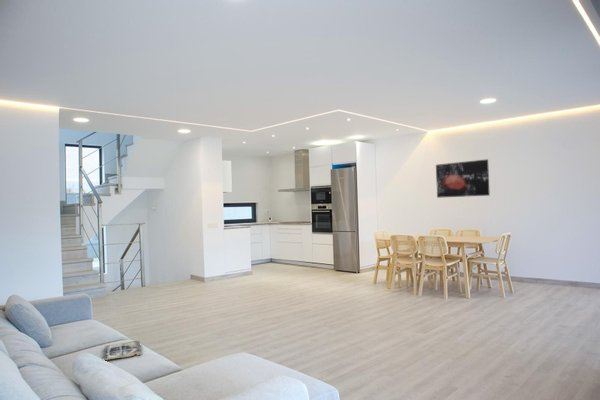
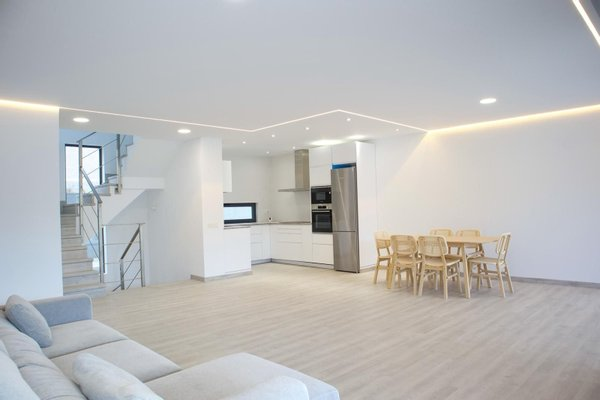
- wall art [435,158,491,199]
- magazine [102,340,142,361]
